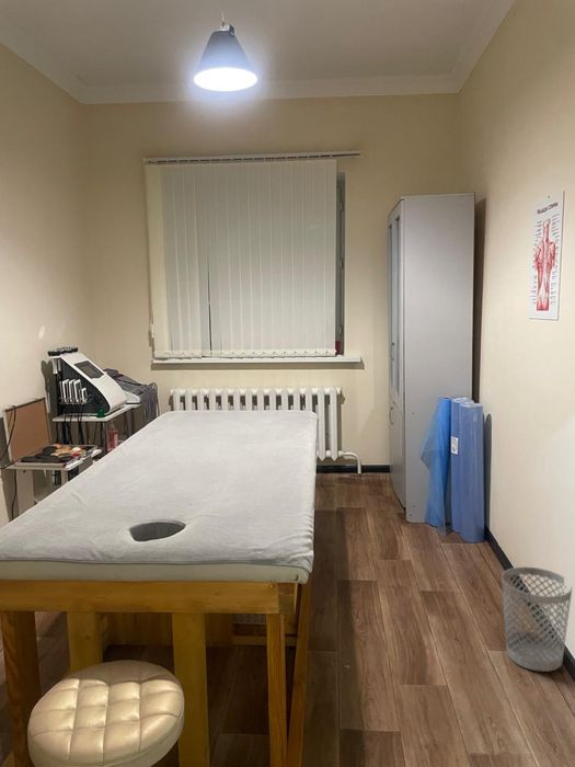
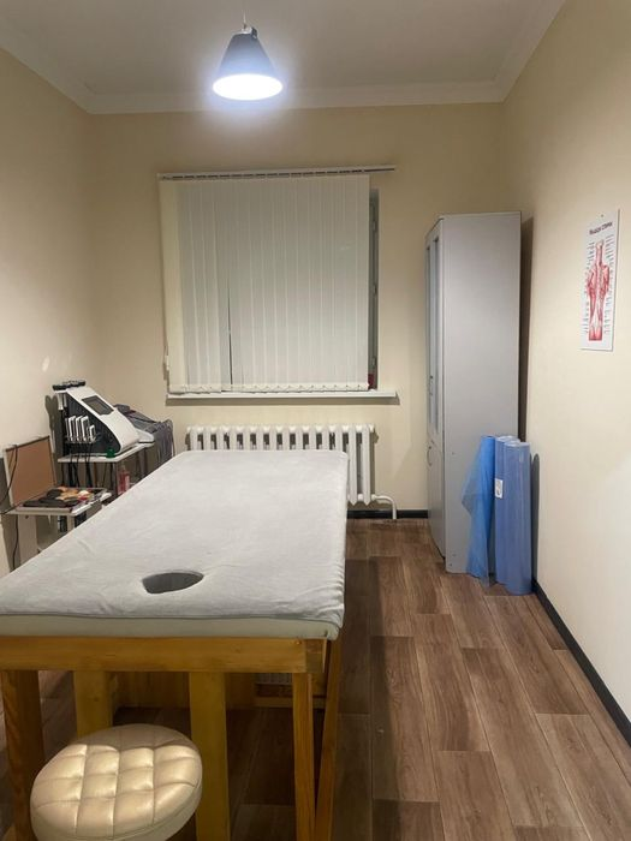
- wastebasket [501,565,573,673]
